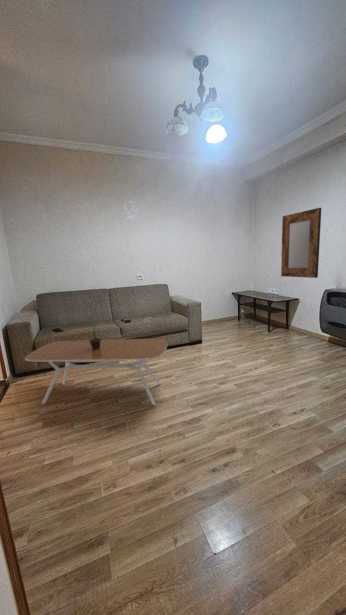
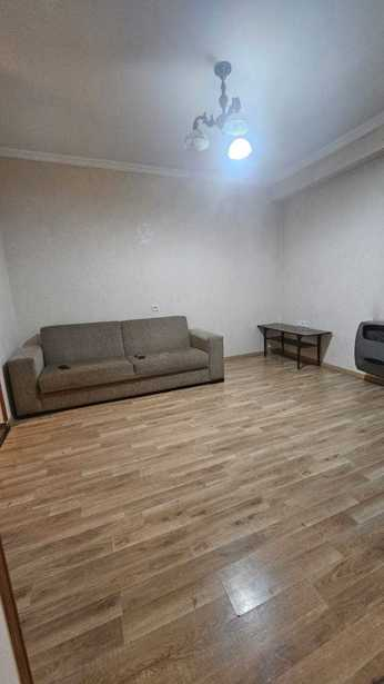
- coffee table [24,338,168,406]
- home mirror [280,207,322,279]
- potted plant [81,321,108,350]
